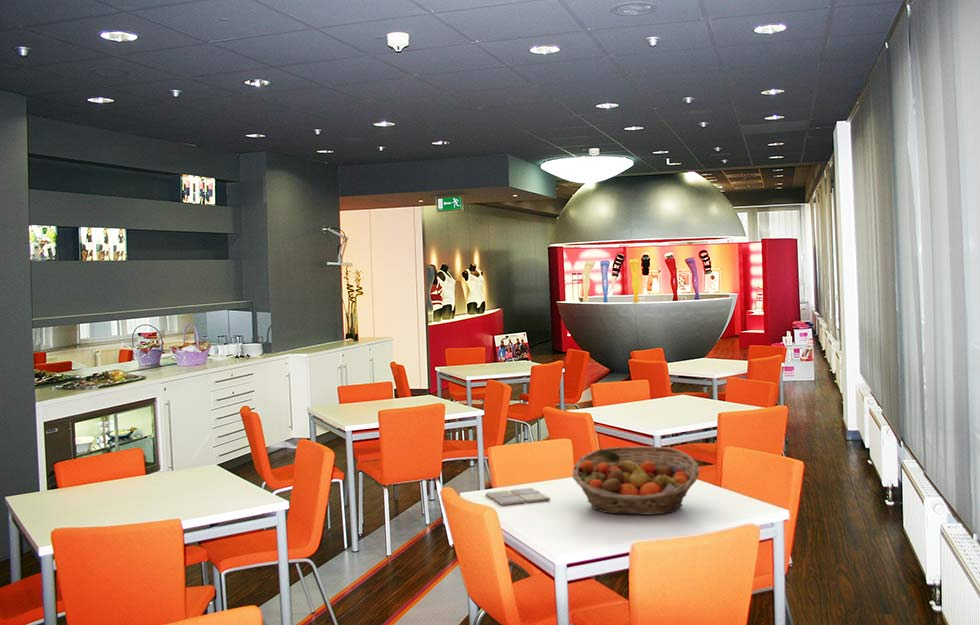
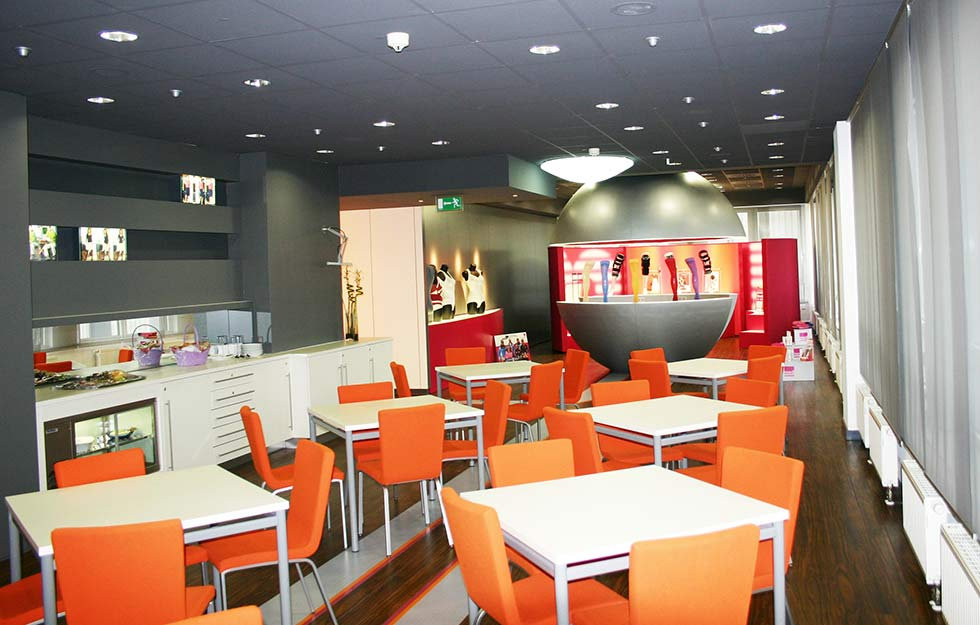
- fruit basket [572,445,700,516]
- drink coaster [485,487,551,506]
